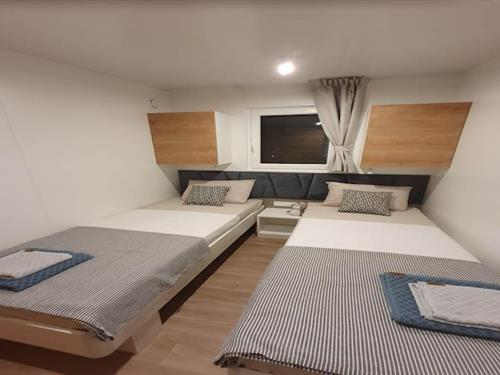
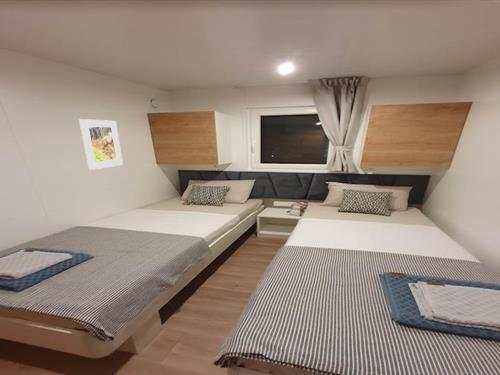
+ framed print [78,118,124,171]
